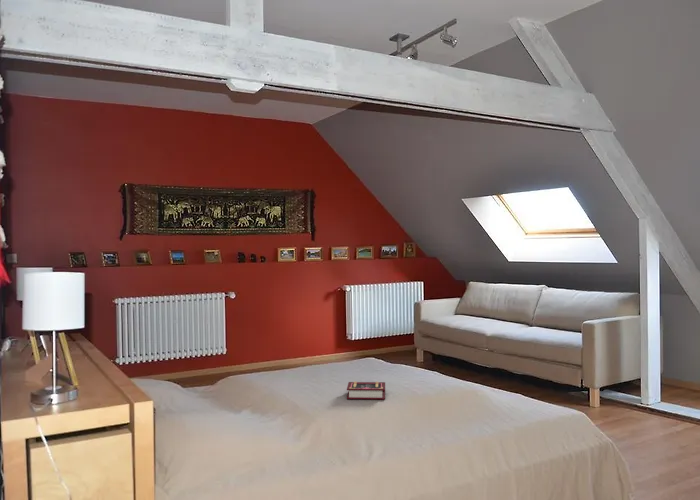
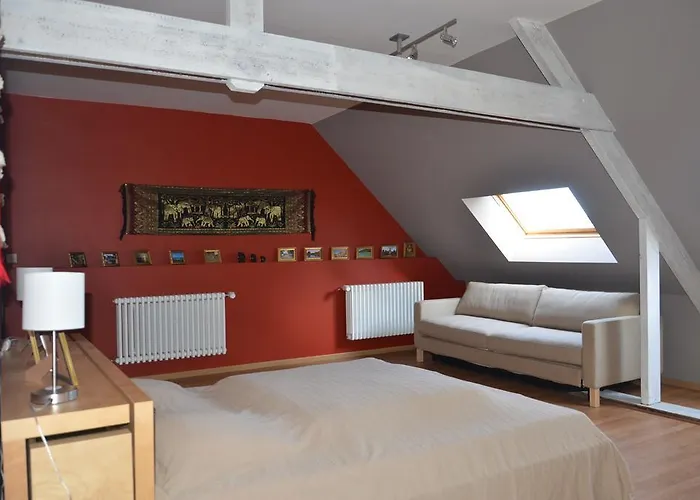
- book [346,380,386,400]
